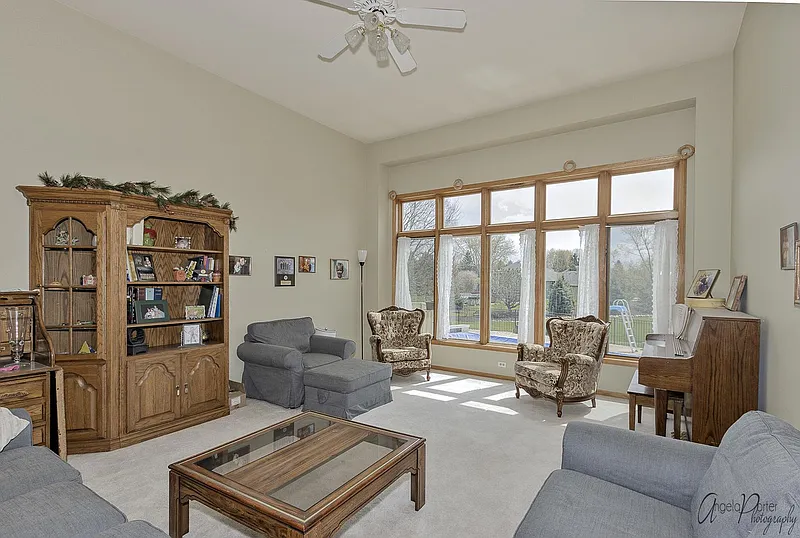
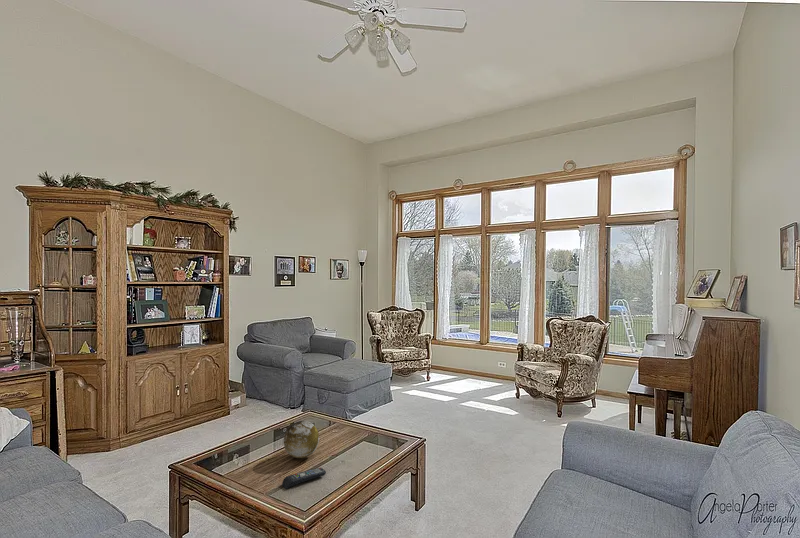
+ decorative orb [283,420,320,459]
+ remote control [281,467,327,490]
